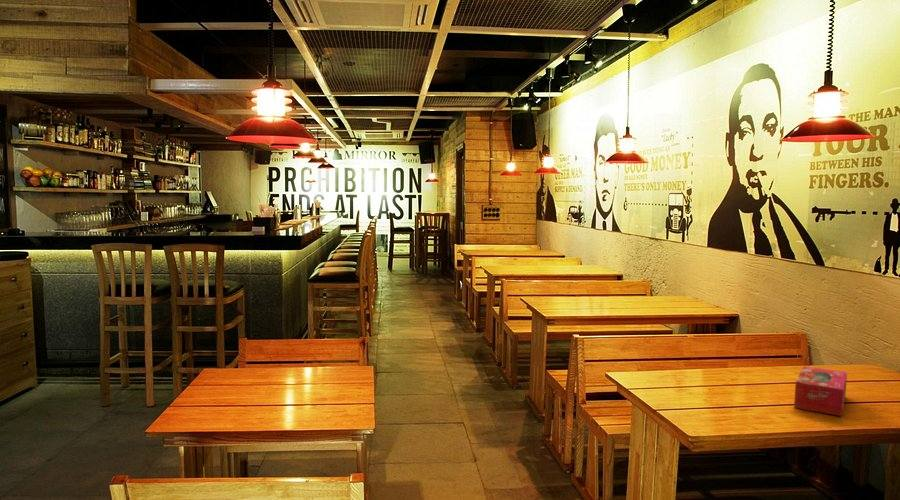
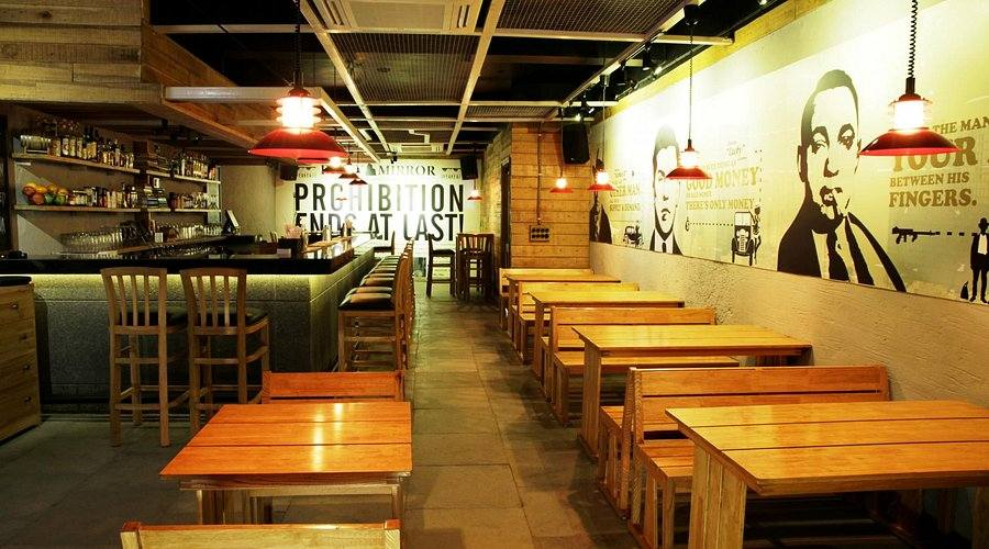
- tissue box [793,365,848,417]
